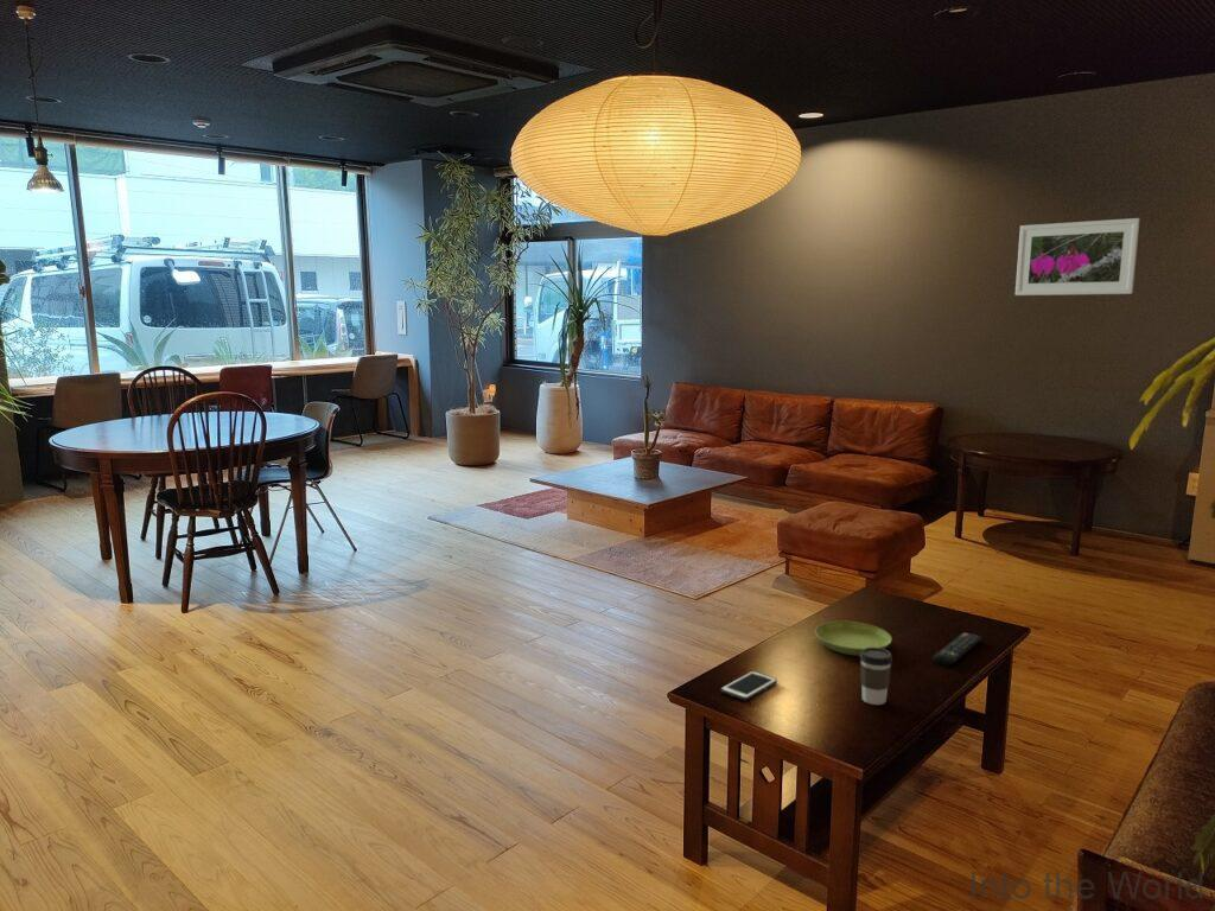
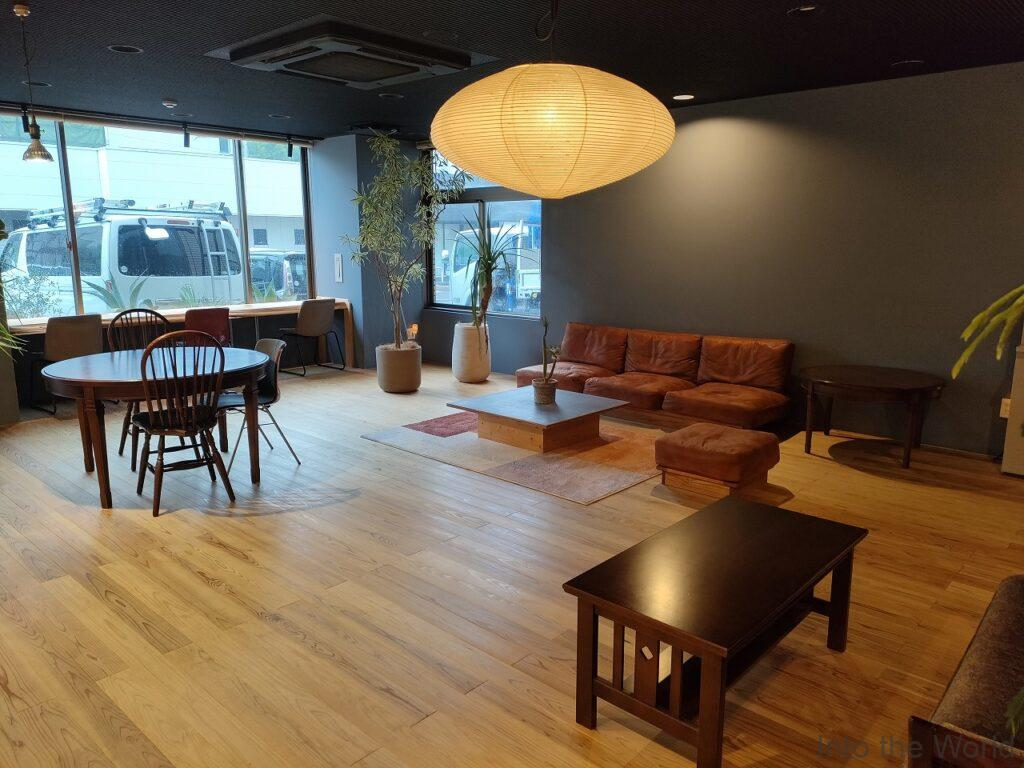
- cell phone [719,670,778,701]
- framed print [1014,217,1140,297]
- coffee cup [859,648,893,706]
- remote control [931,631,984,667]
- saucer [814,620,893,657]
